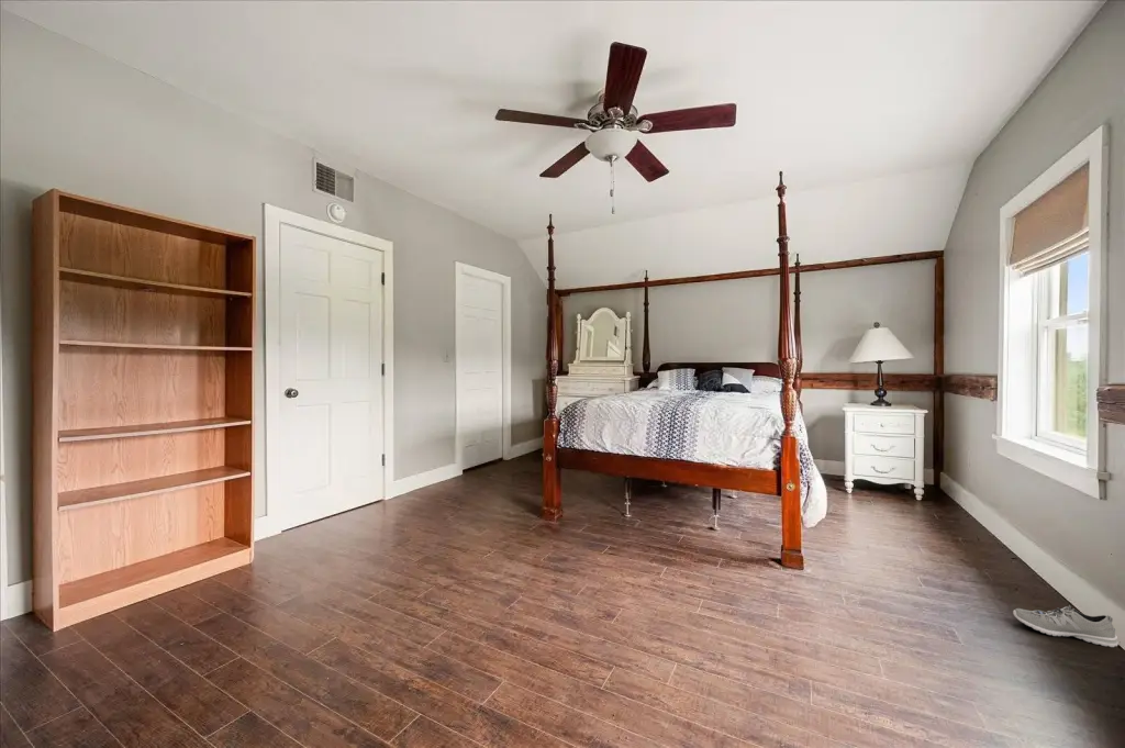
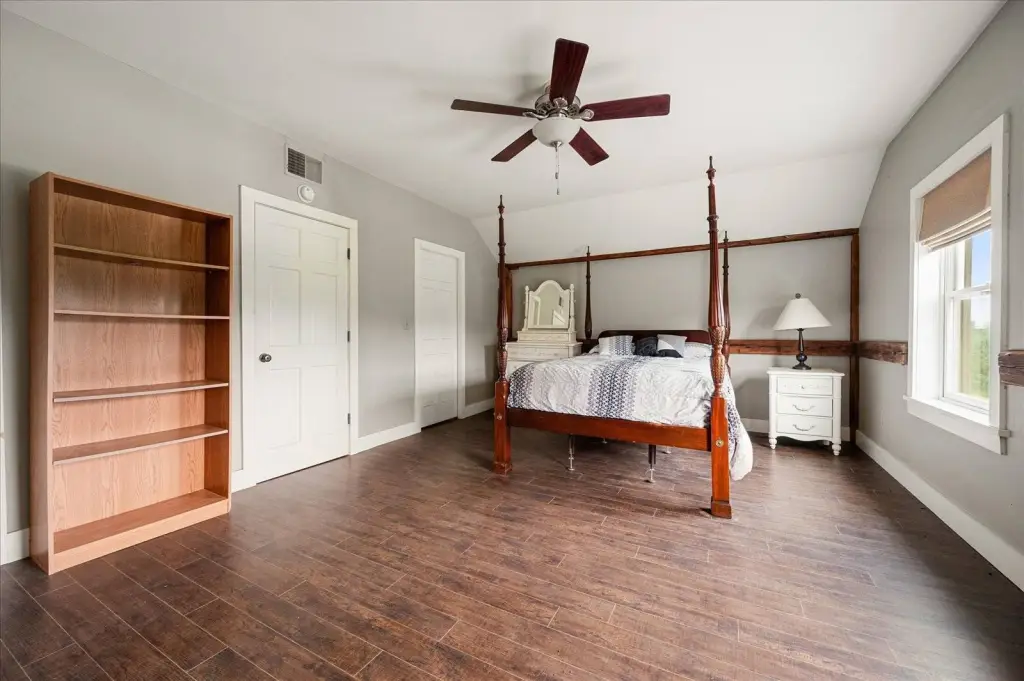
- sneaker [1012,604,1120,648]
